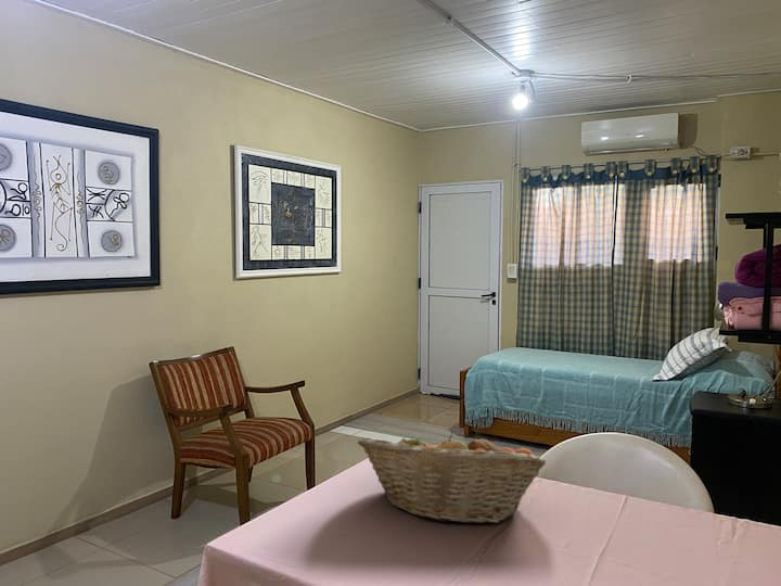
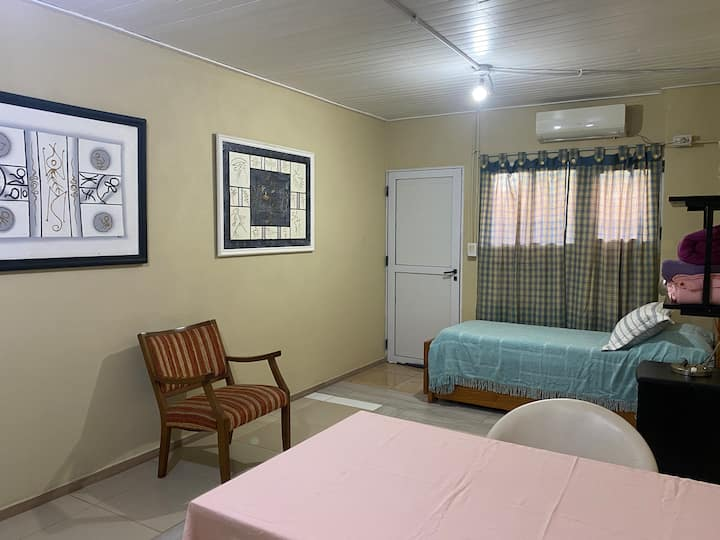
- fruit basket [357,429,547,524]
